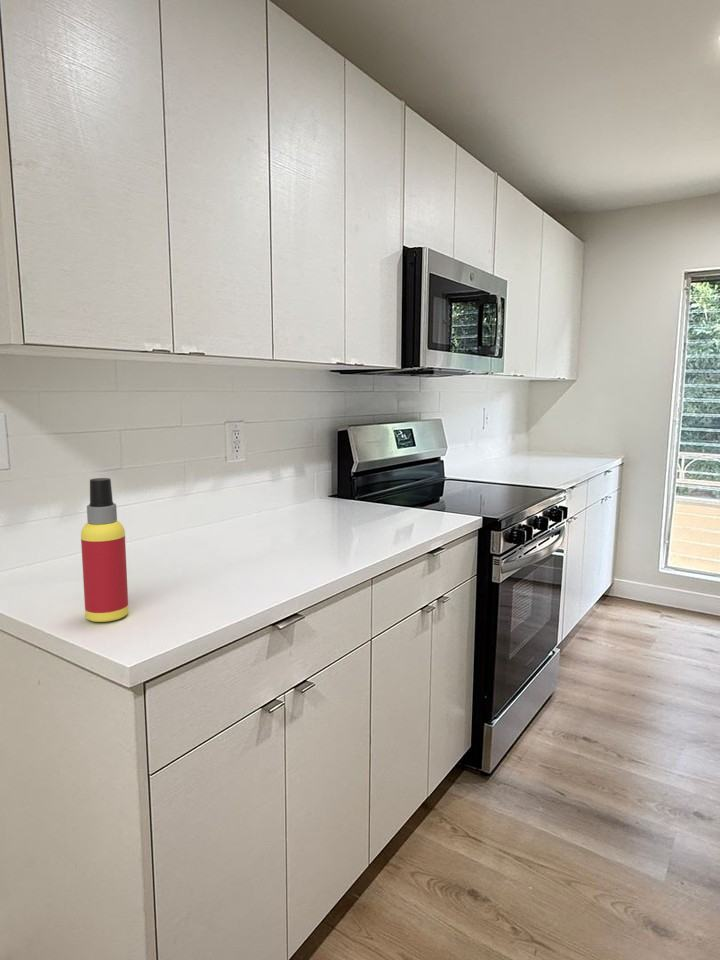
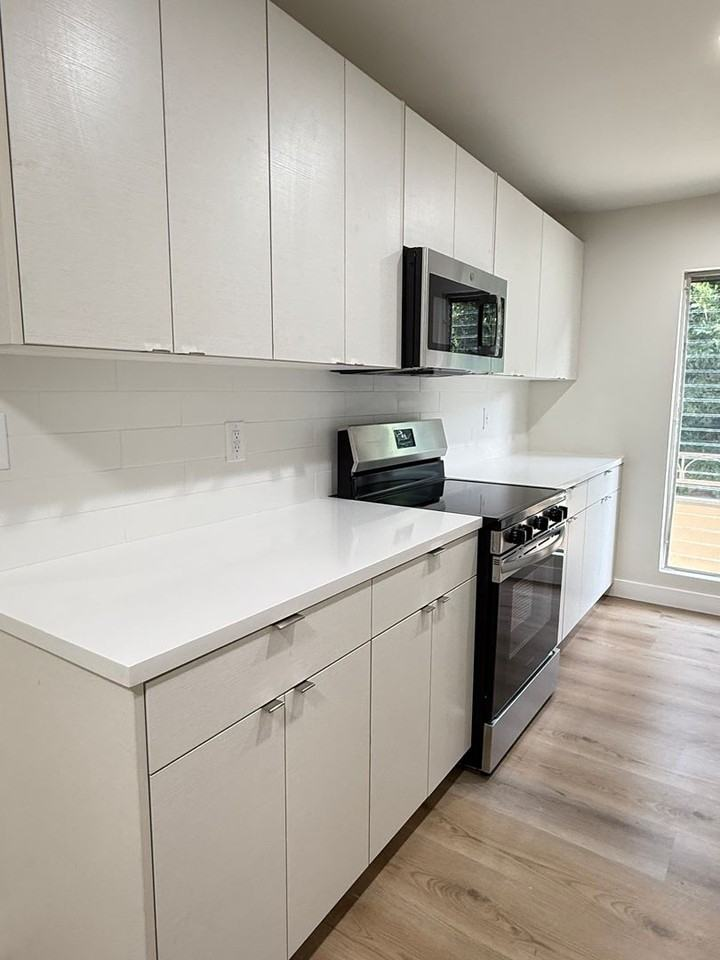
- spray bottle [80,477,129,623]
